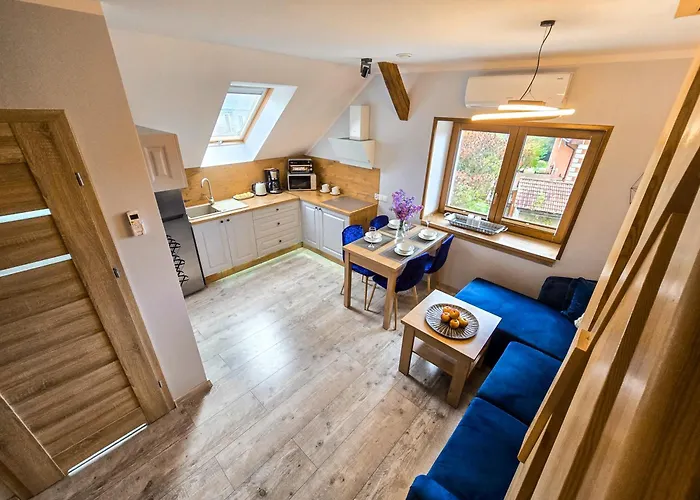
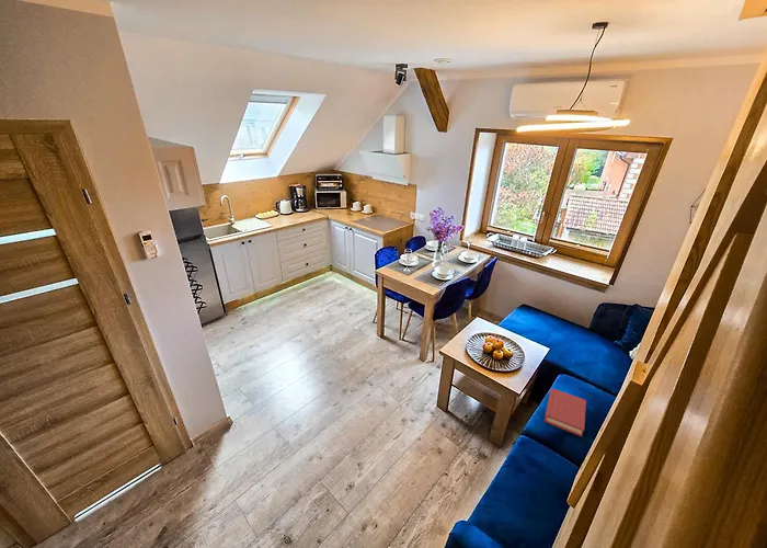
+ hardback book [543,387,587,437]
